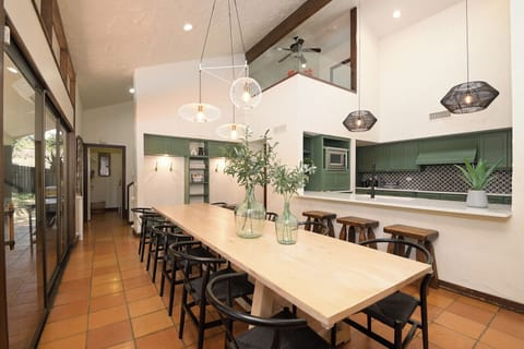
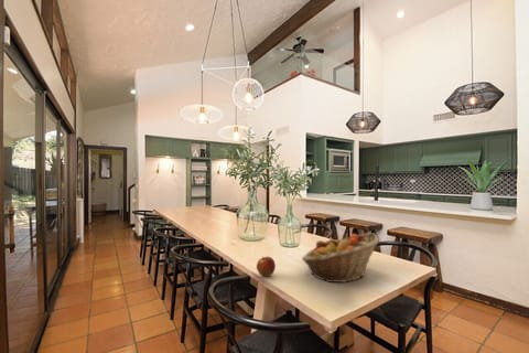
+ apple [256,255,277,278]
+ fruit basket [301,233,381,284]
